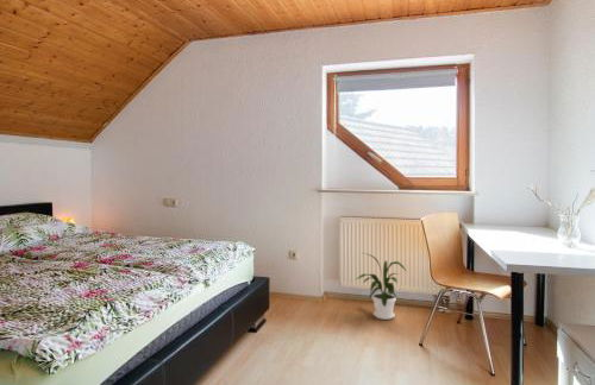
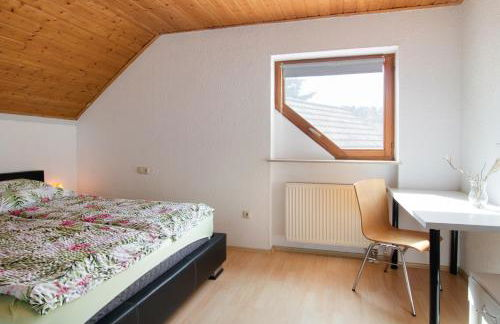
- house plant [356,252,408,321]
